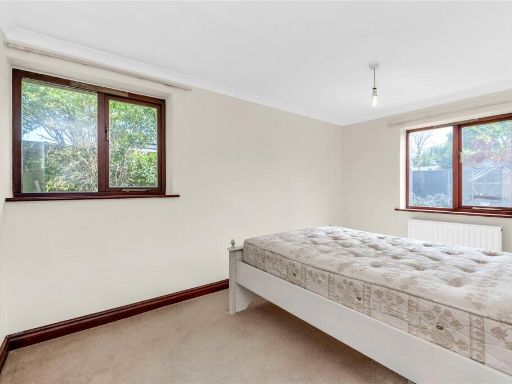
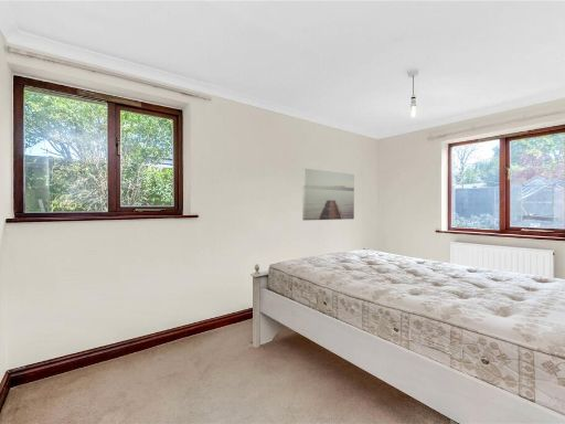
+ wall art [301,168,355,221]
